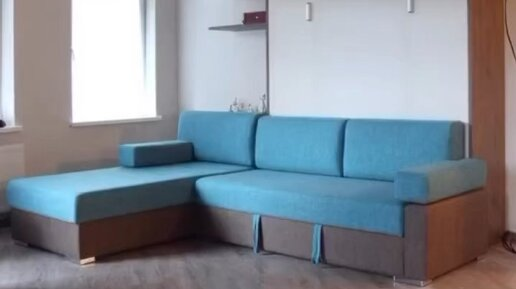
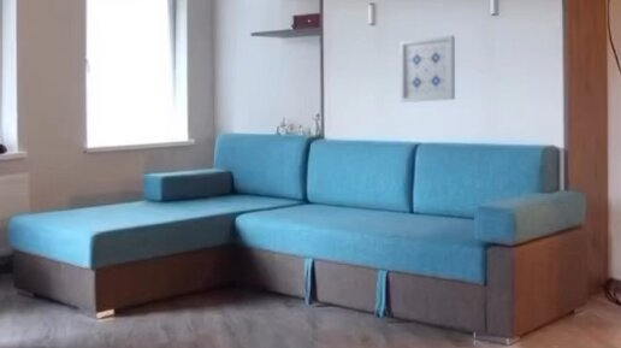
+ wall art [398,34,456,104]
